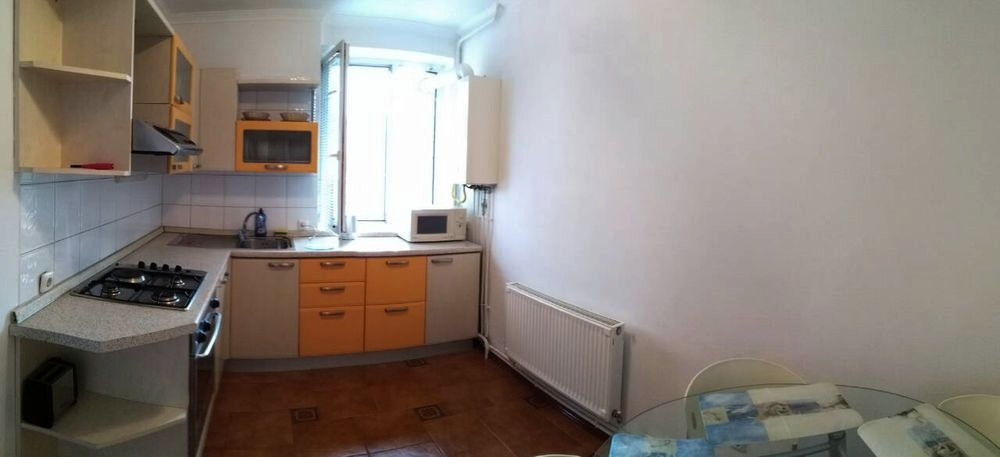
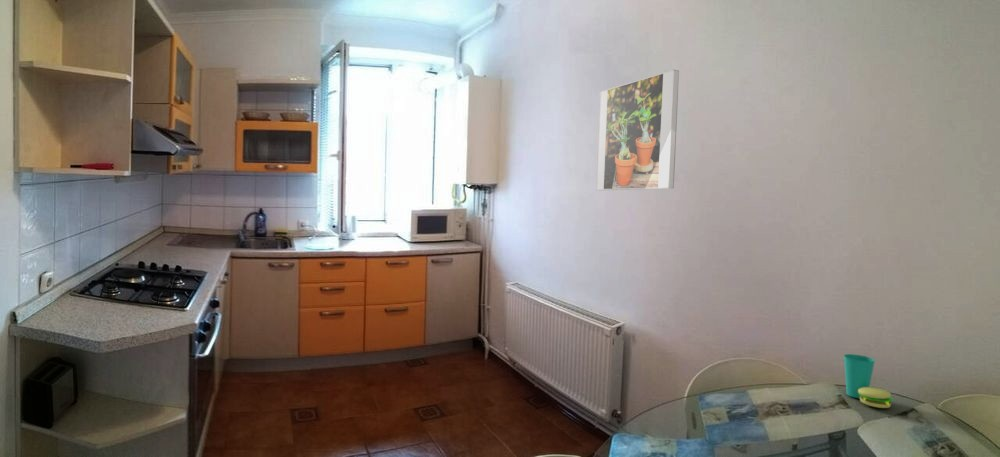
+ cup [843,353,894,409]
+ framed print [595,69,680,191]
